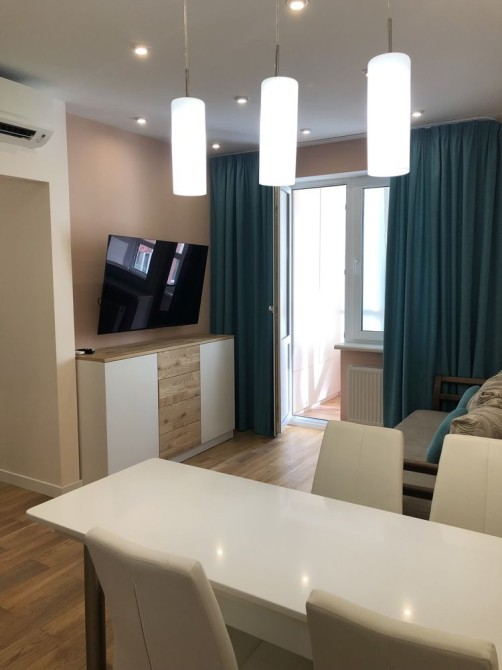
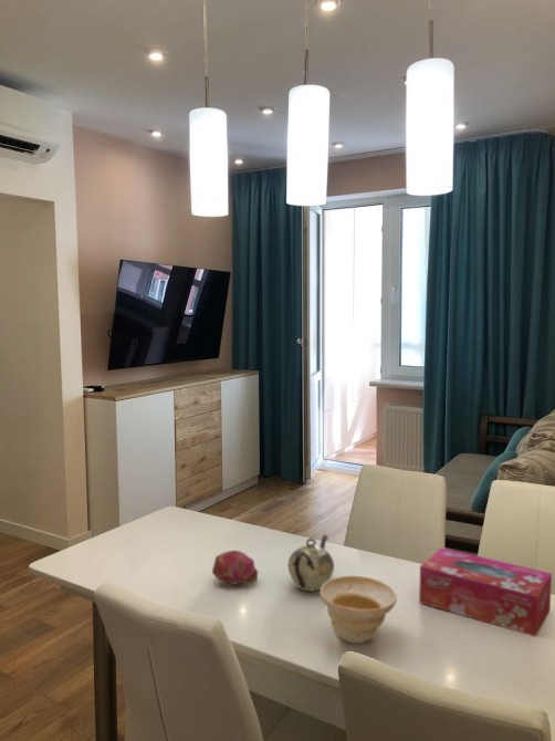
+ fruit [211,550,259,586]
+ bowl [318,574,398,645]
+ tissue box [418,546,553,638]
+ teapot [286,533,335,592]
